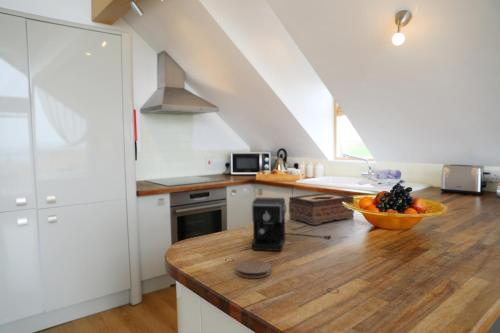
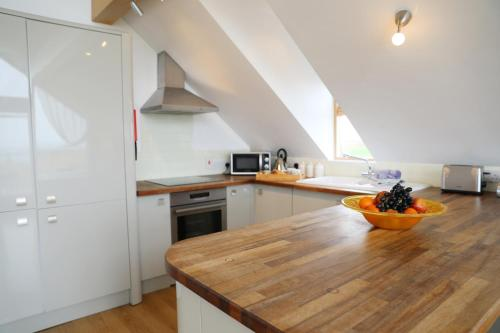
- coaster [235,259,272,279]
- tissue box [288,192,355,226]
- coffee maker [251,197,332,252]
